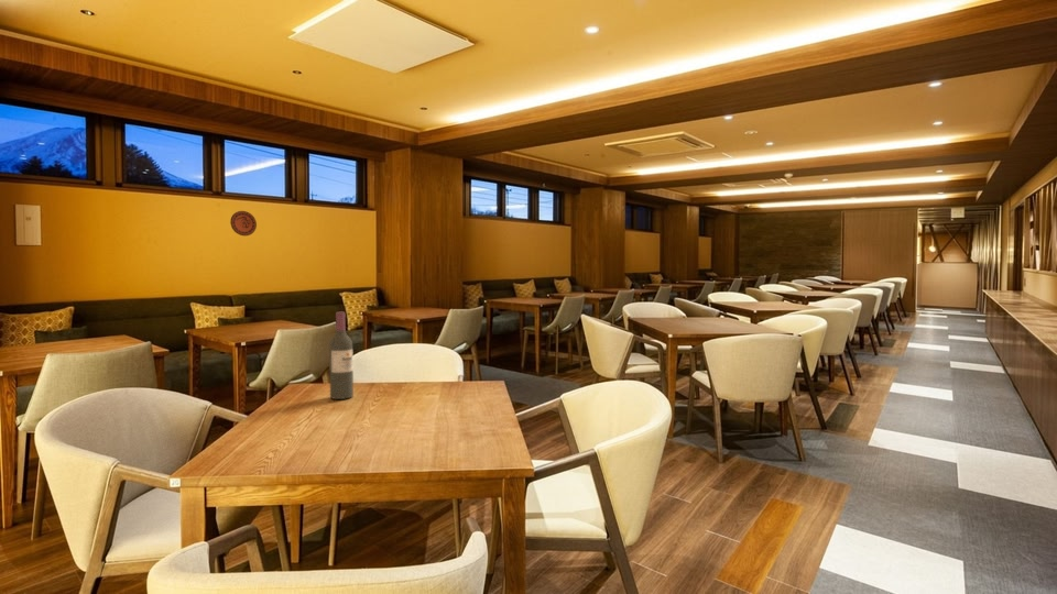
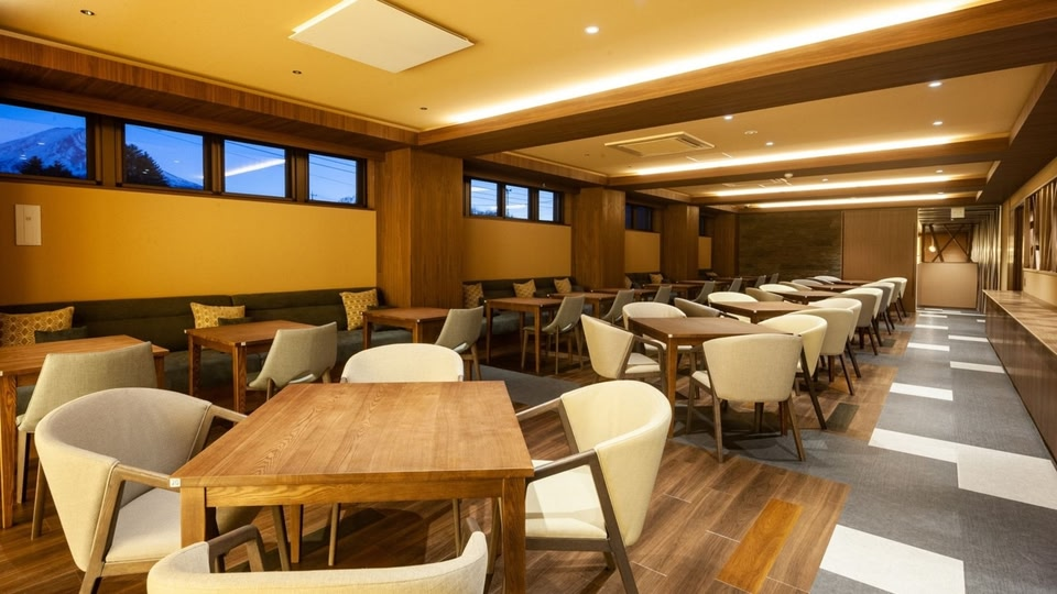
- wine bottle [328,311,355,400]
- decorative plate [229,210,258,237]
